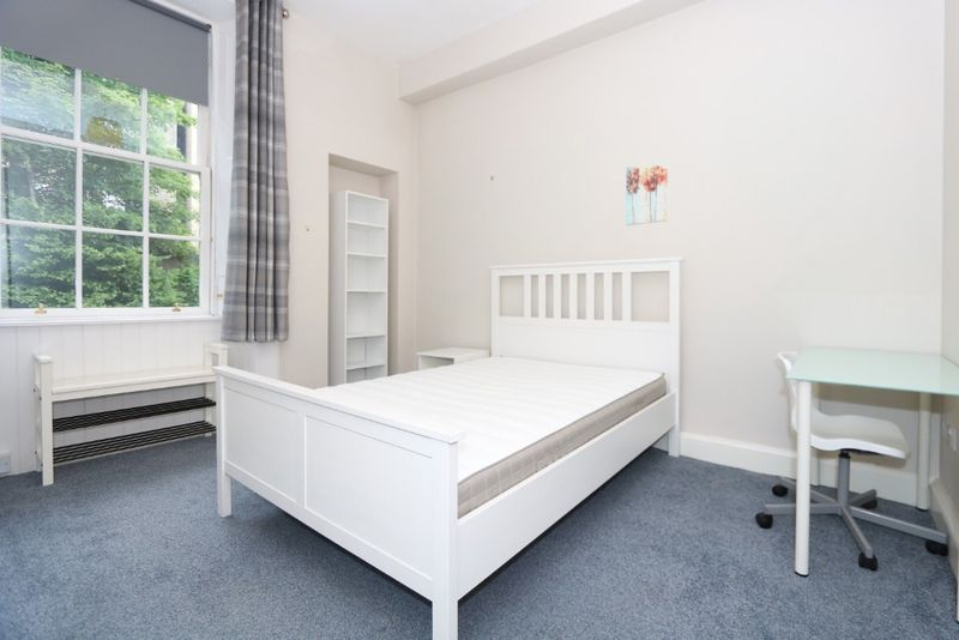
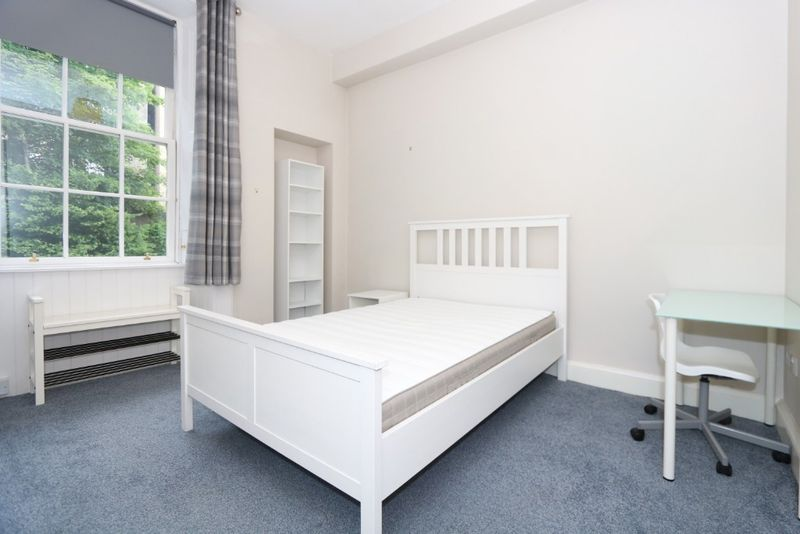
- wall art [625,158,669,227]
